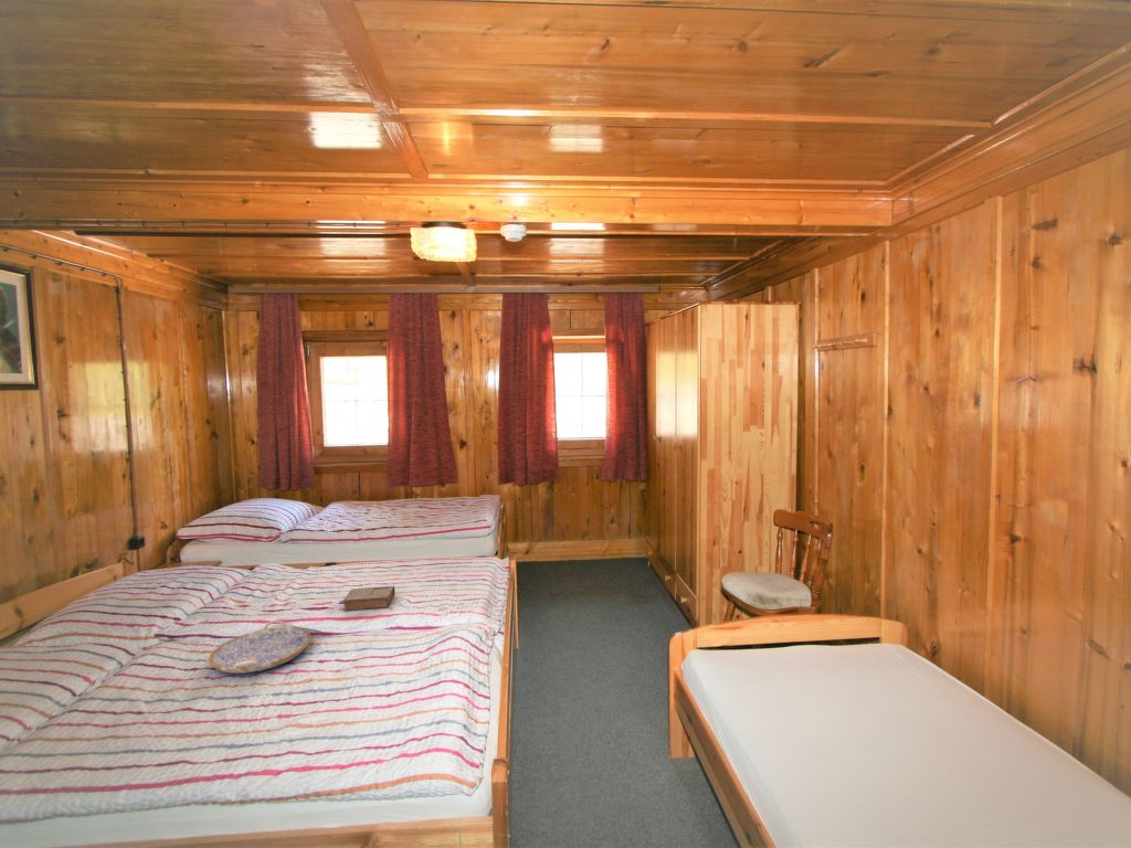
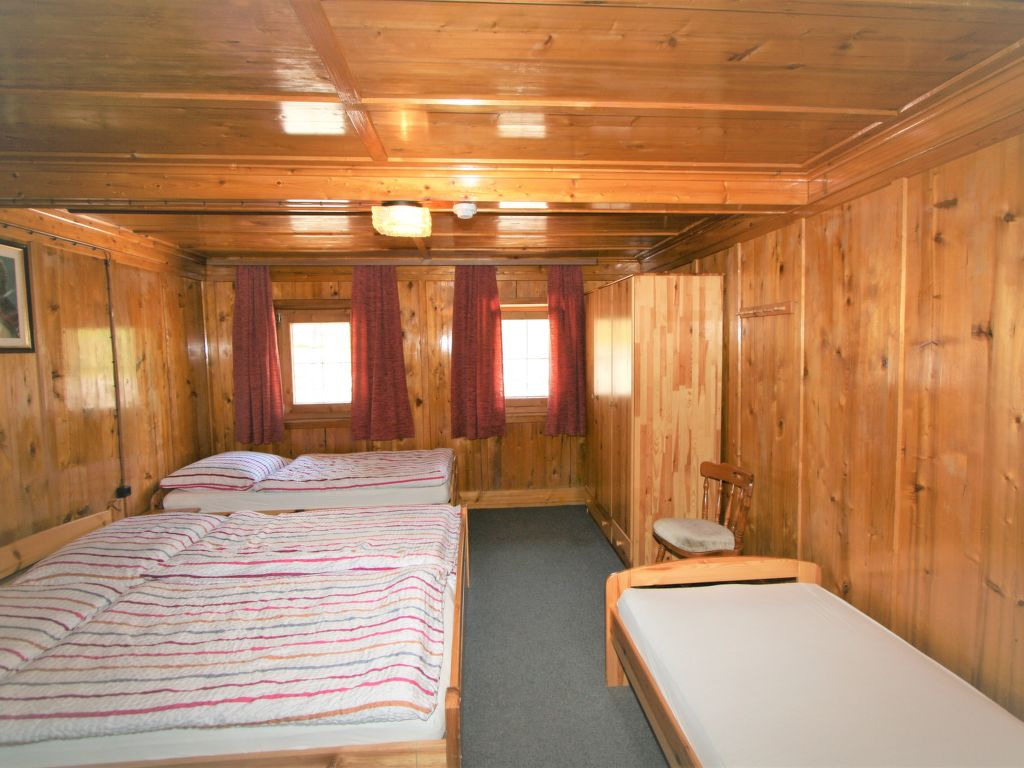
- serving tray [208,619,313,675]
- book [339,585,395,612]
